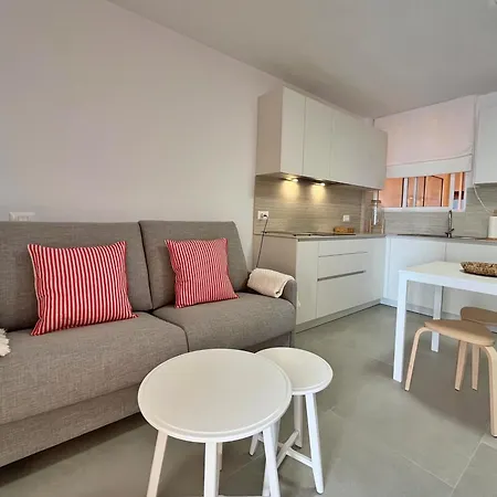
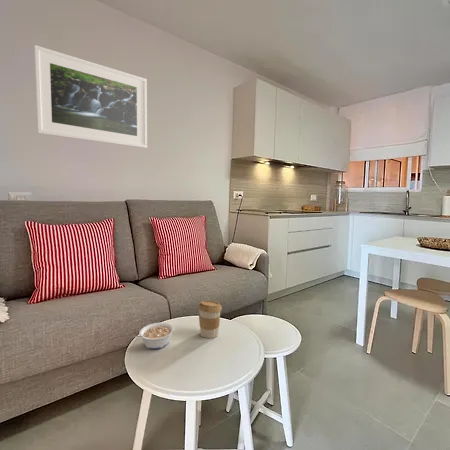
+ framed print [33,44,148,149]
+ coffee cup [197,300,223,339]
+ legume [133,321,175,350]
